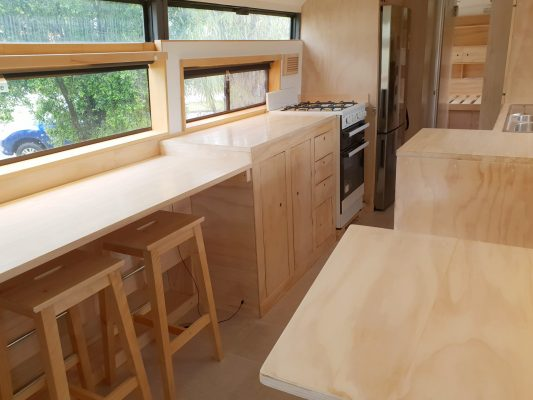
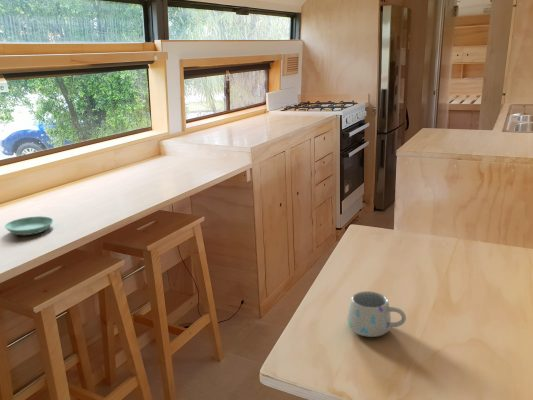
+ mug [346,290,407,338]
+ saucer [4,215,54,236]
